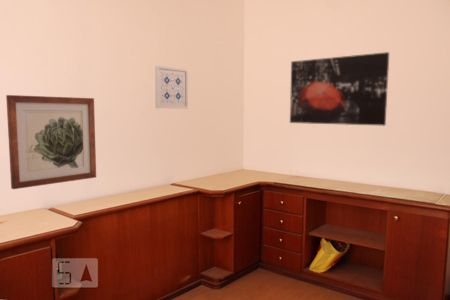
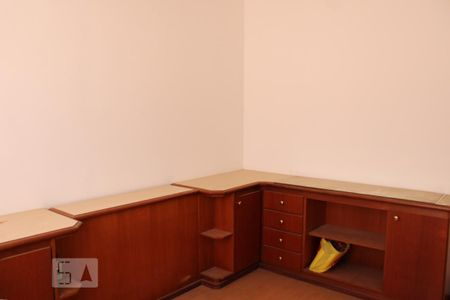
- wall art [5,94,97,190]
- wall art [289,51,390,127]
- wall art [154,64,189,110]
